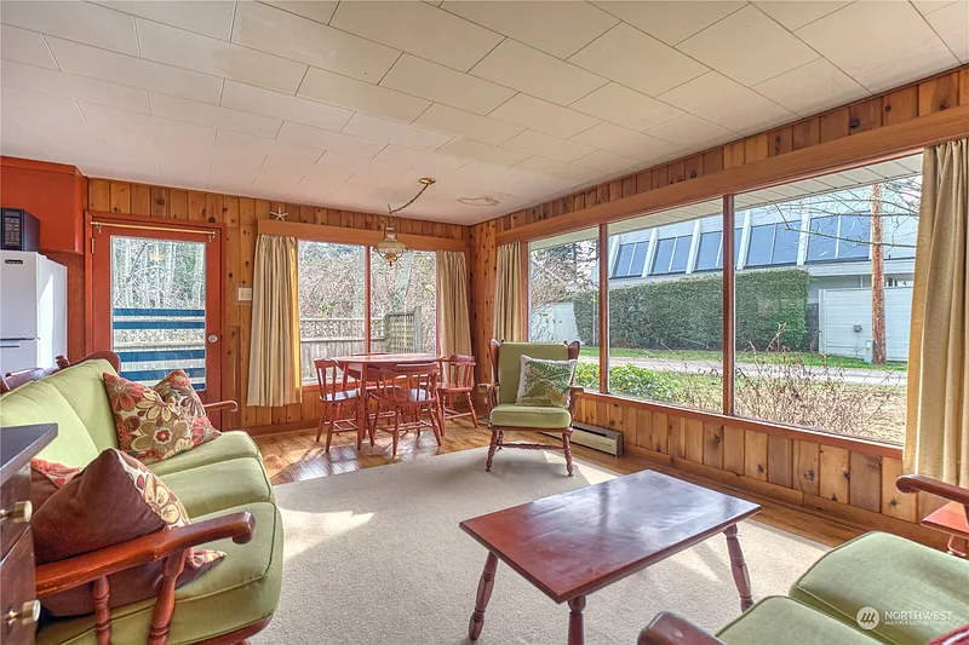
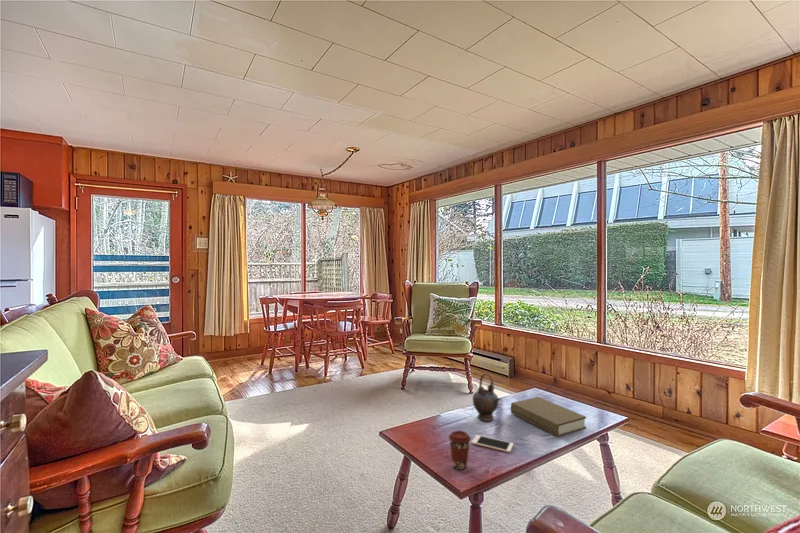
+ coffee cup [448,430,472,471]
+ book [510,396,587,438]
+ teapot [472,372,501,422]
+ cell phone [471,434,515,453]
